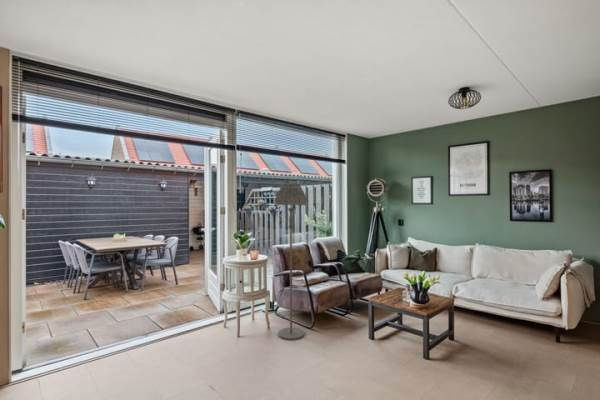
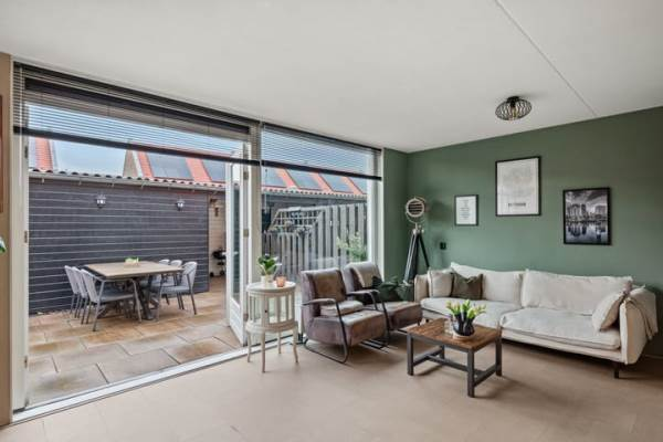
- floor lamp [273,182,309,341]
